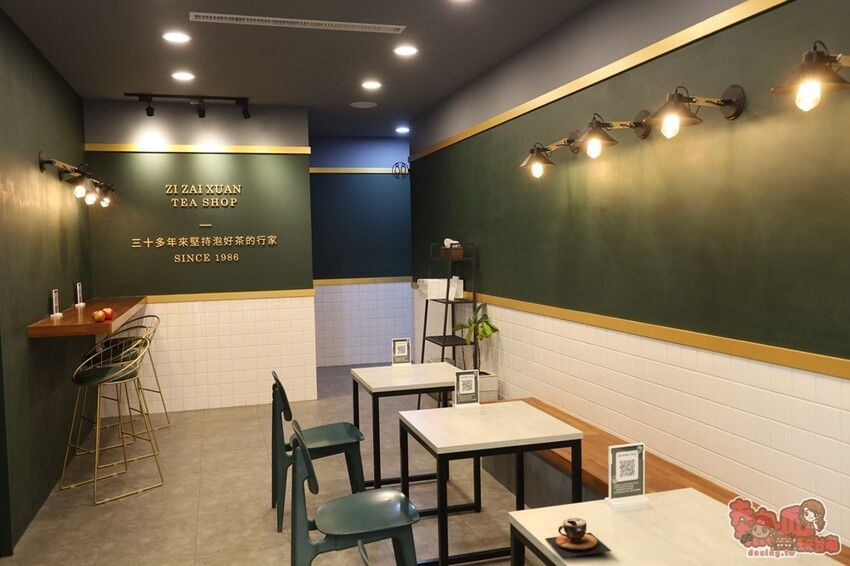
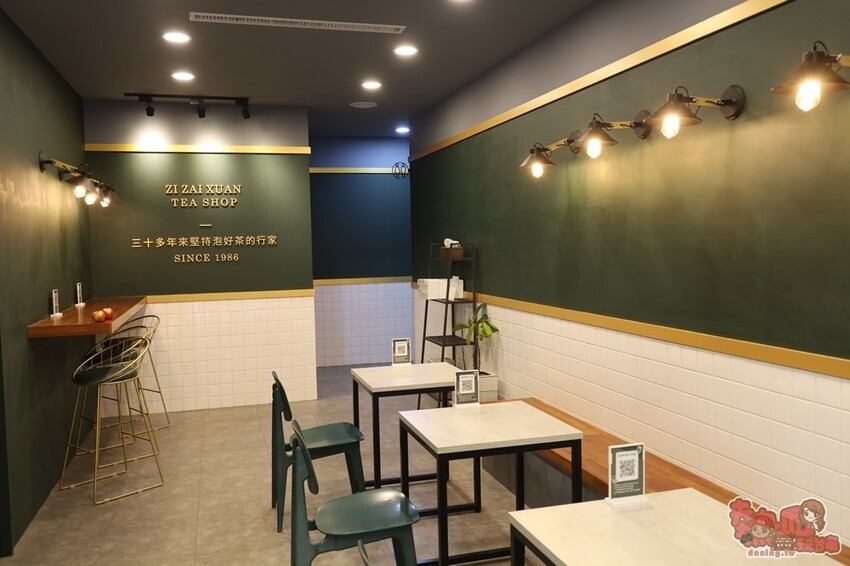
- teacup [544,517,612,559]
